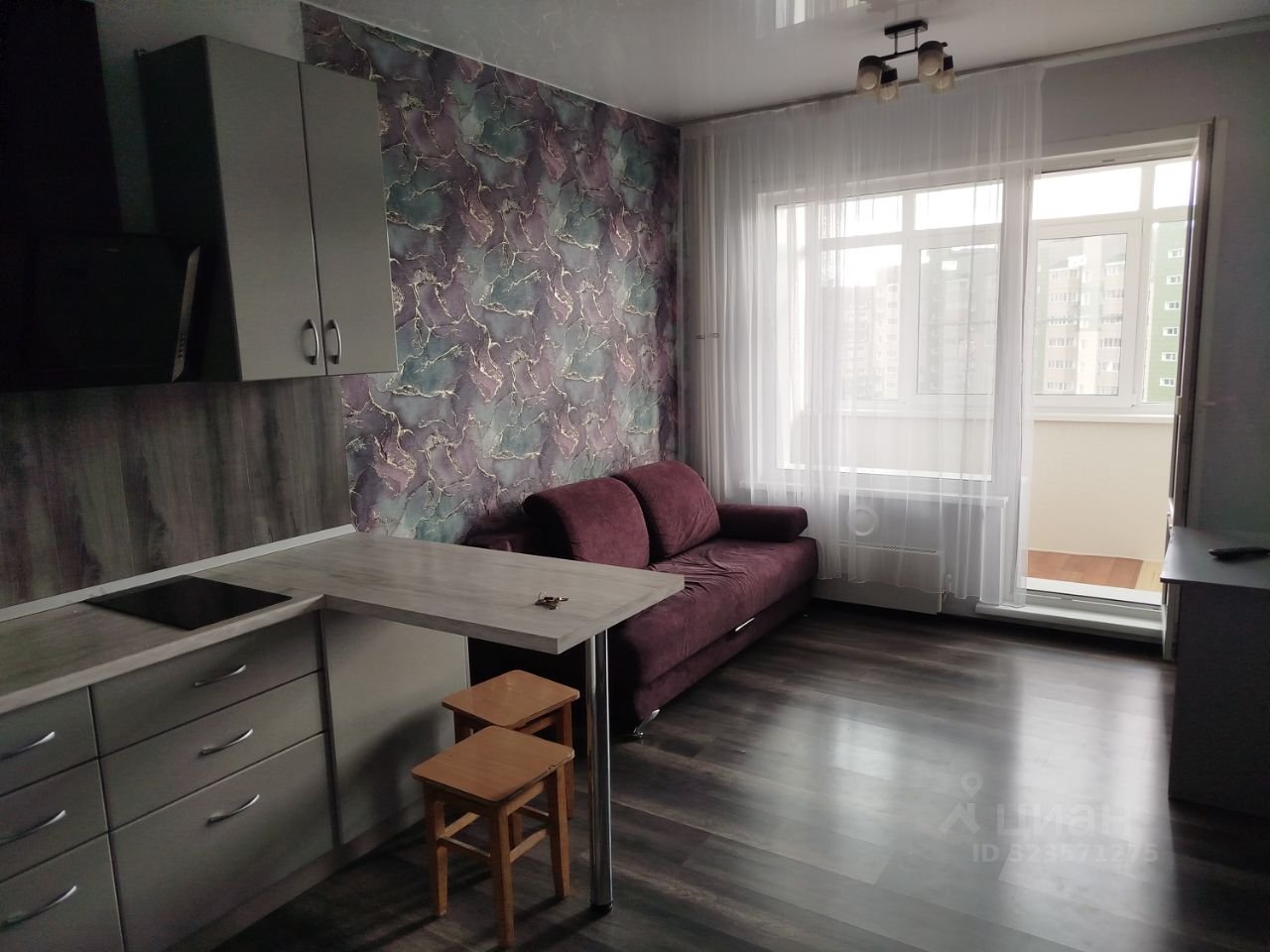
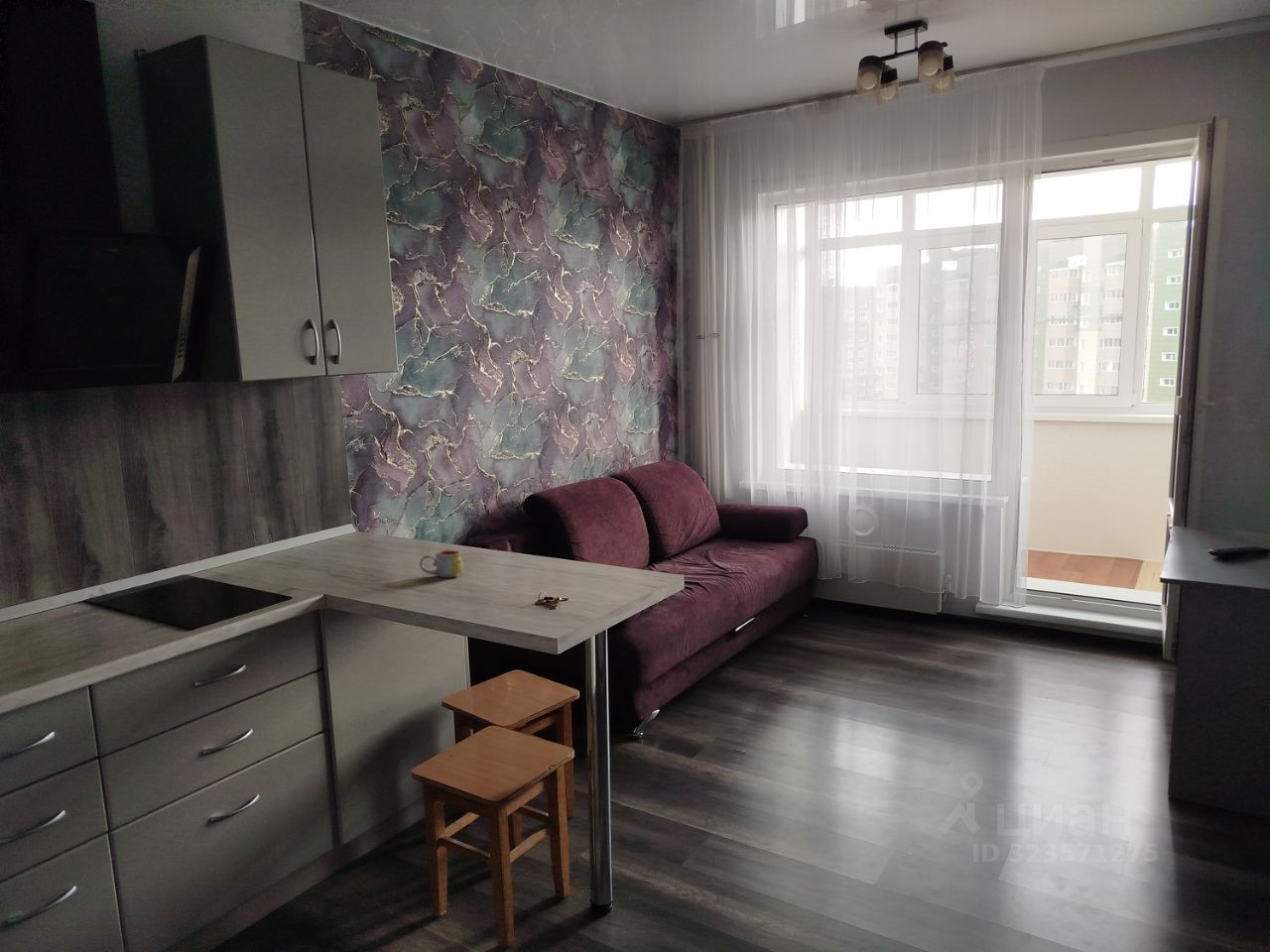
+ mug [419,549,464,578]
